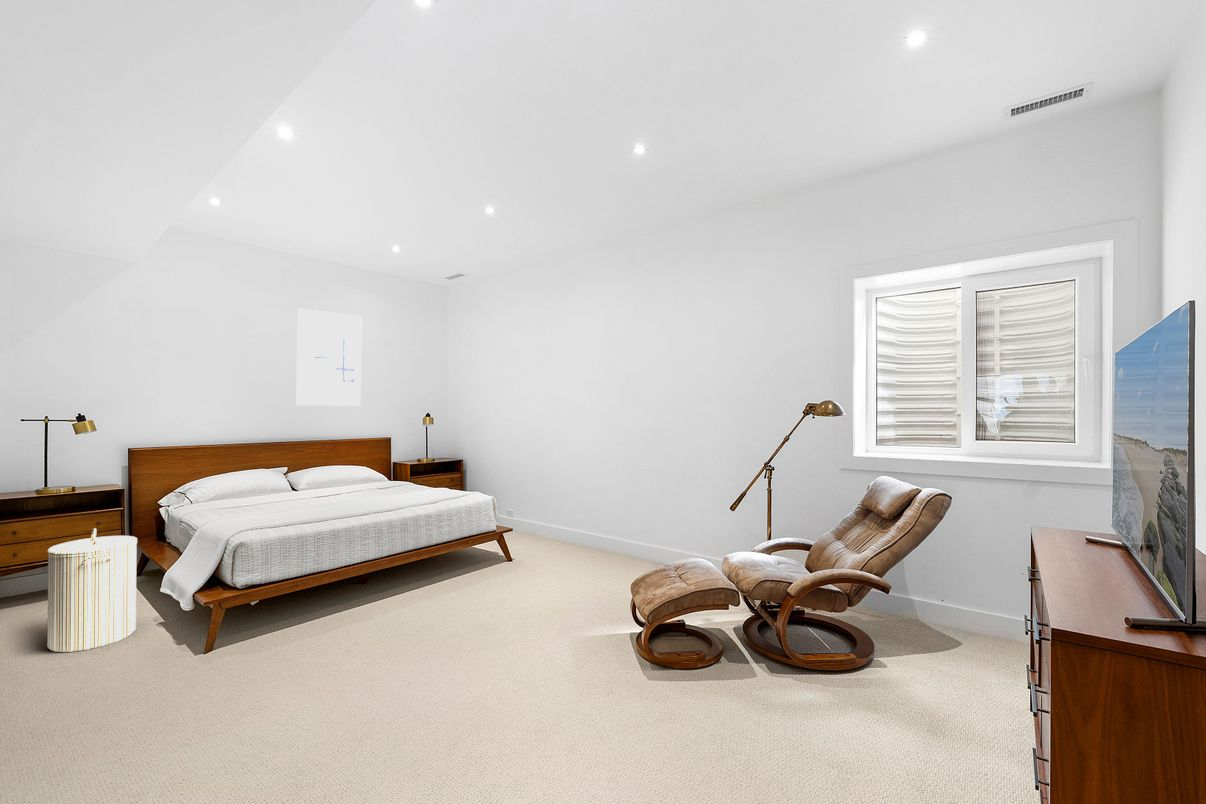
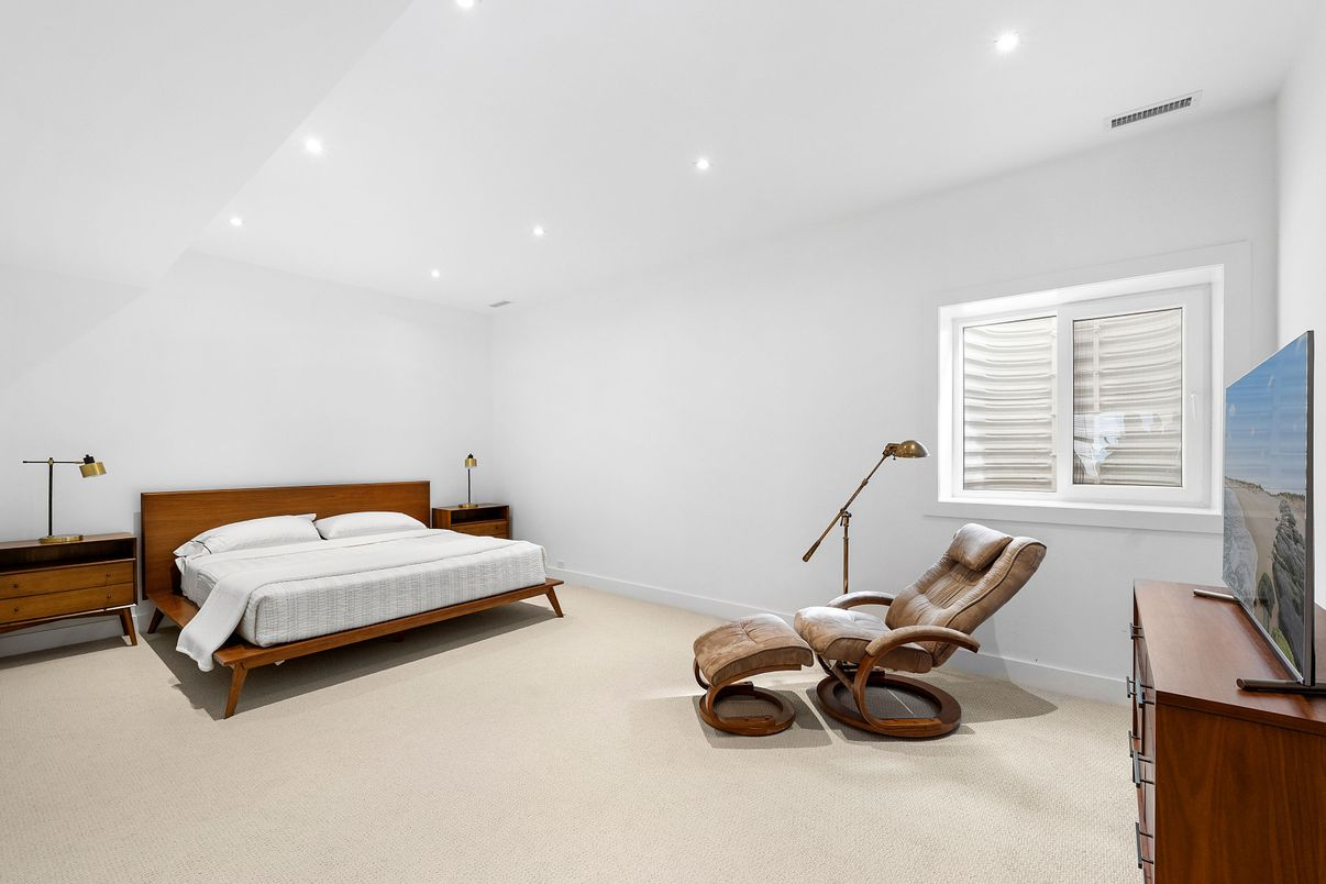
- laundry hamper [46,527,138,653]
- wall art [296,308,363,406]
